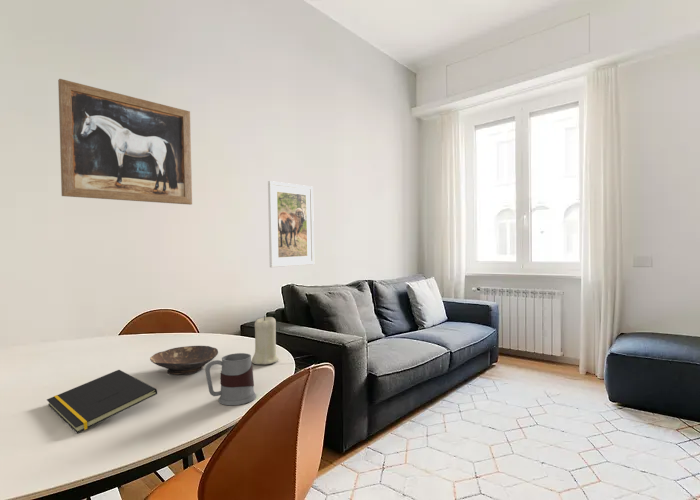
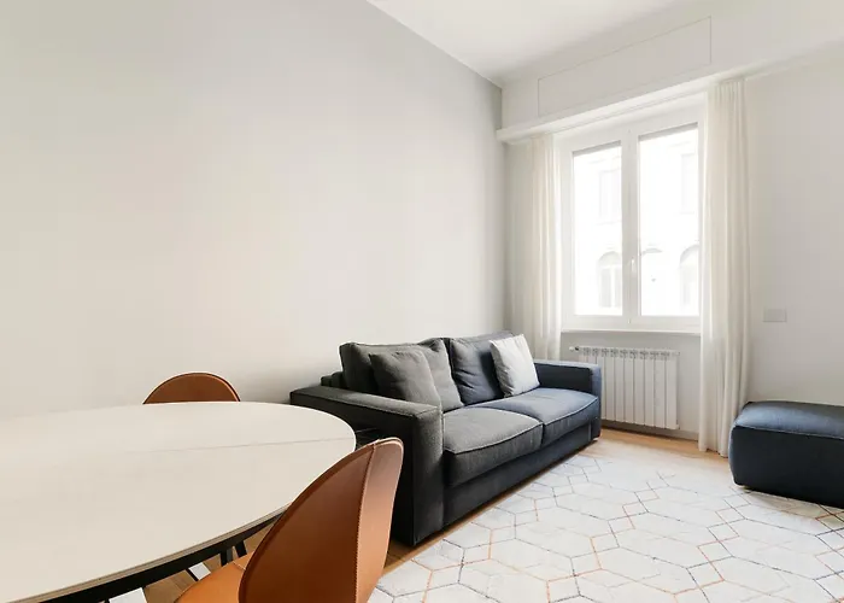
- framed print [267,180,315,268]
- candle [251,315,280,366]
- mug [204,352,257,406]
- wall art [57,78,193,206]
- bowl [149,345,219,376]
- notepad [46,369,158,434]
